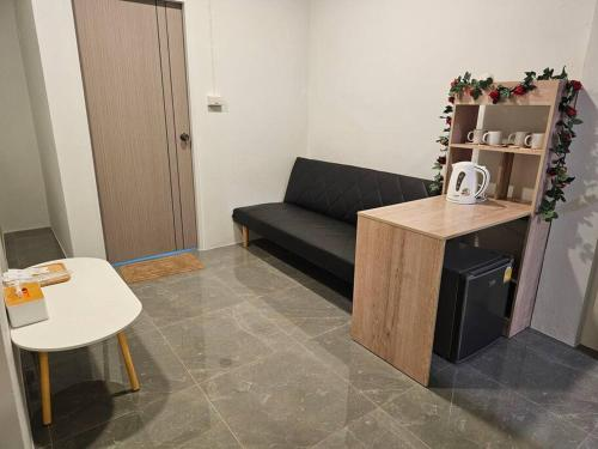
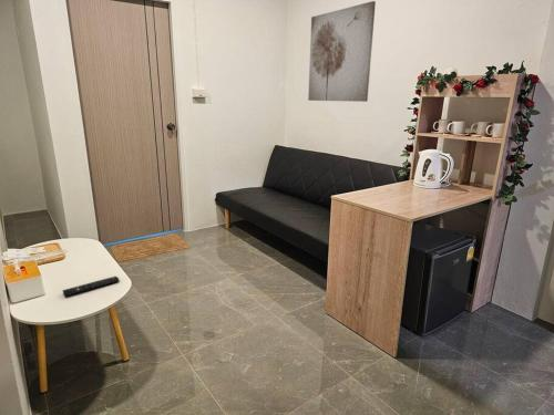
+ remote control [61,276,120,298]
+ wall art [307,0,377,103]
